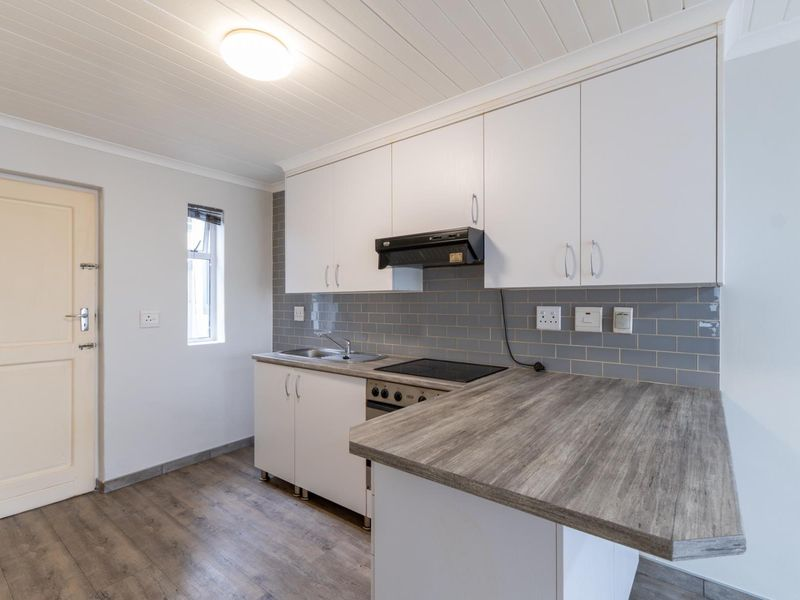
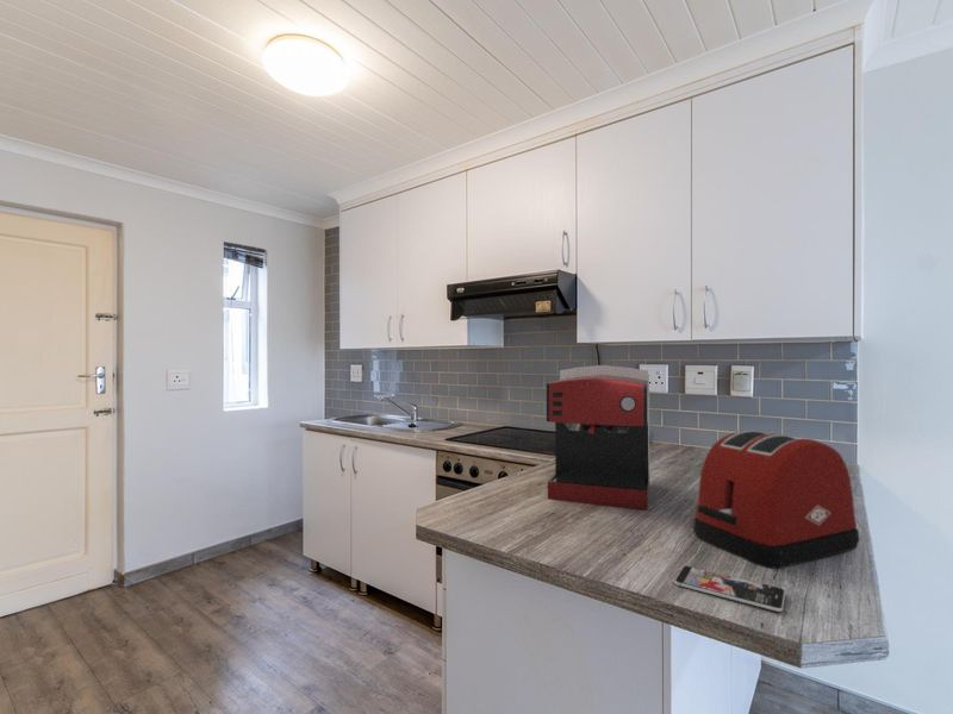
+ toaster [692,430,860,569]
+ coffee maker [546,364,650,511]
+ smartphone [673,565,786,613]
